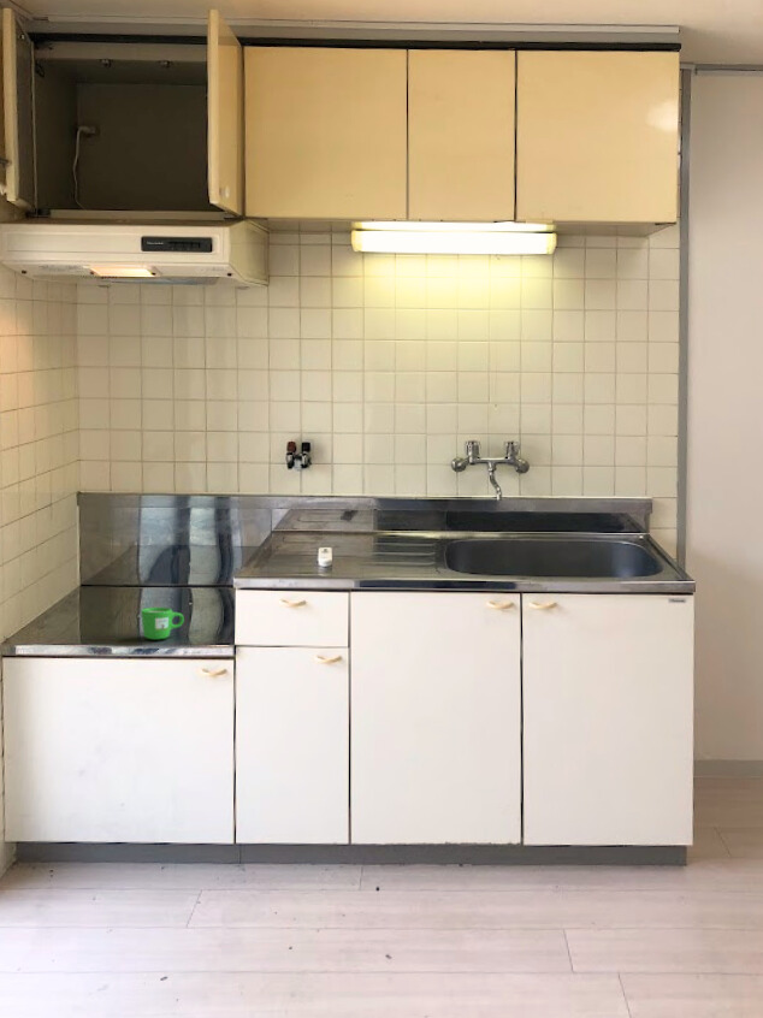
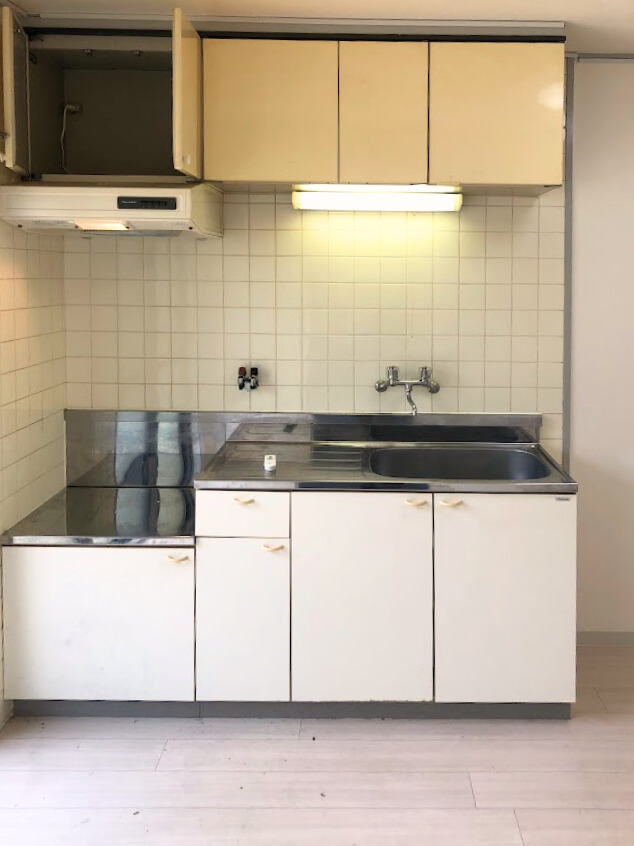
- mug [140,606,185,640]
